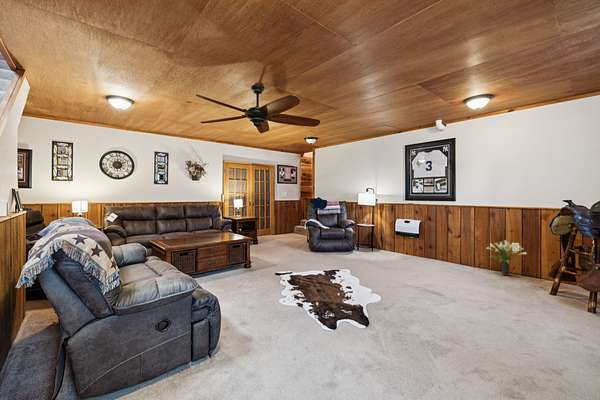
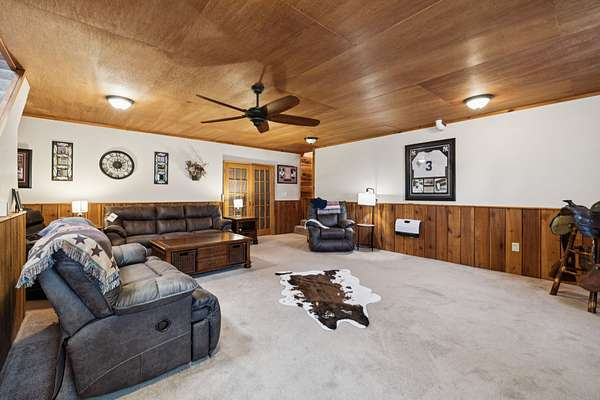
- potted plant [485,240,527,277]
